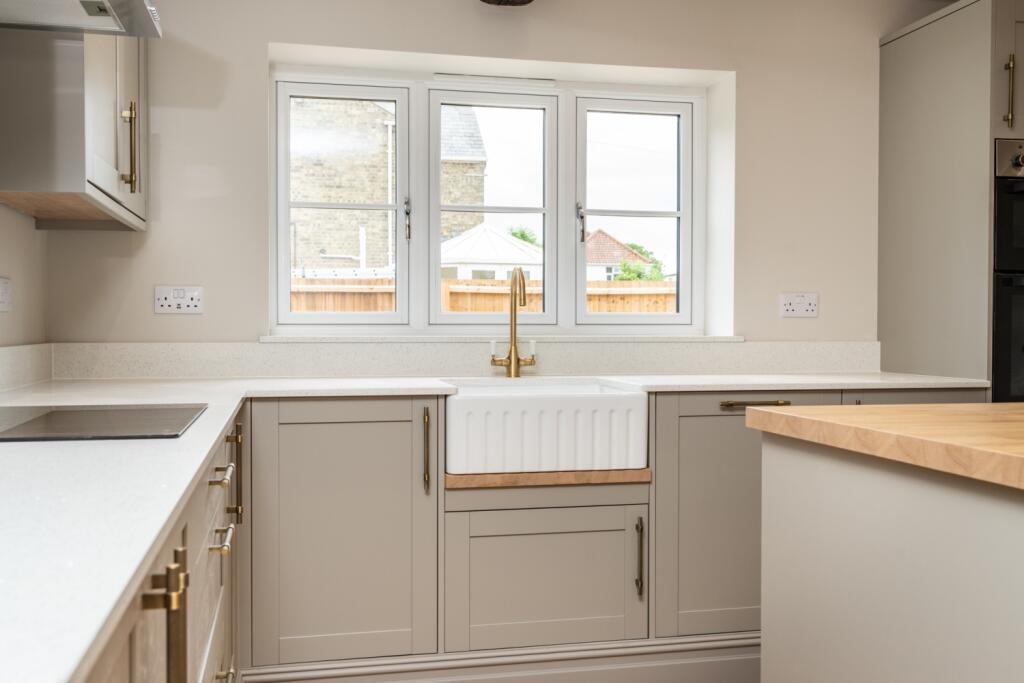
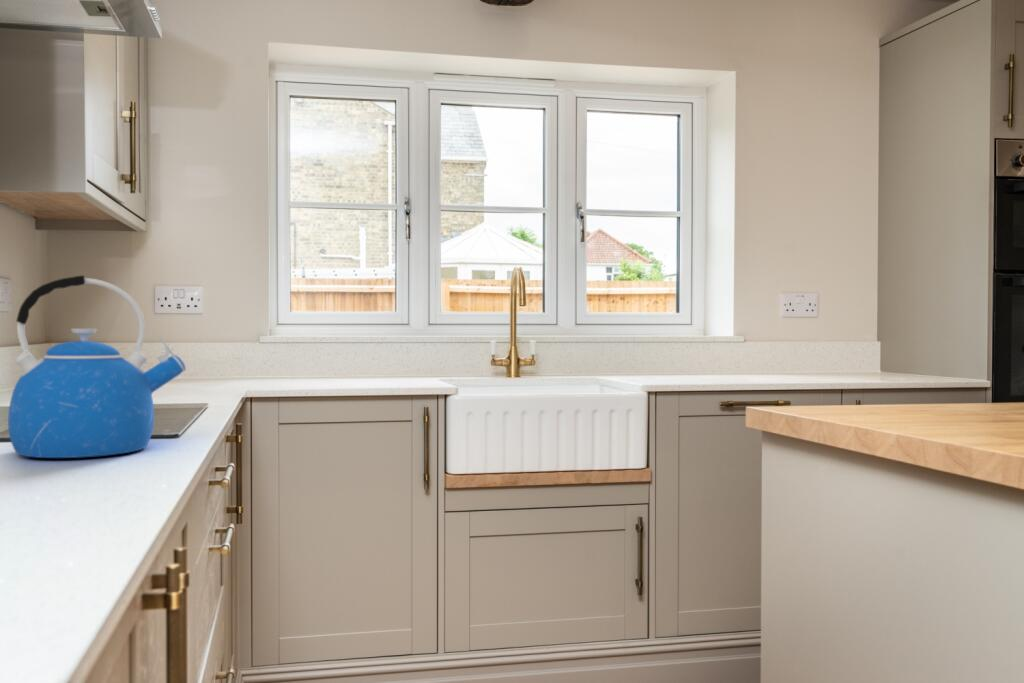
+ kettle [7,274,187,459]
